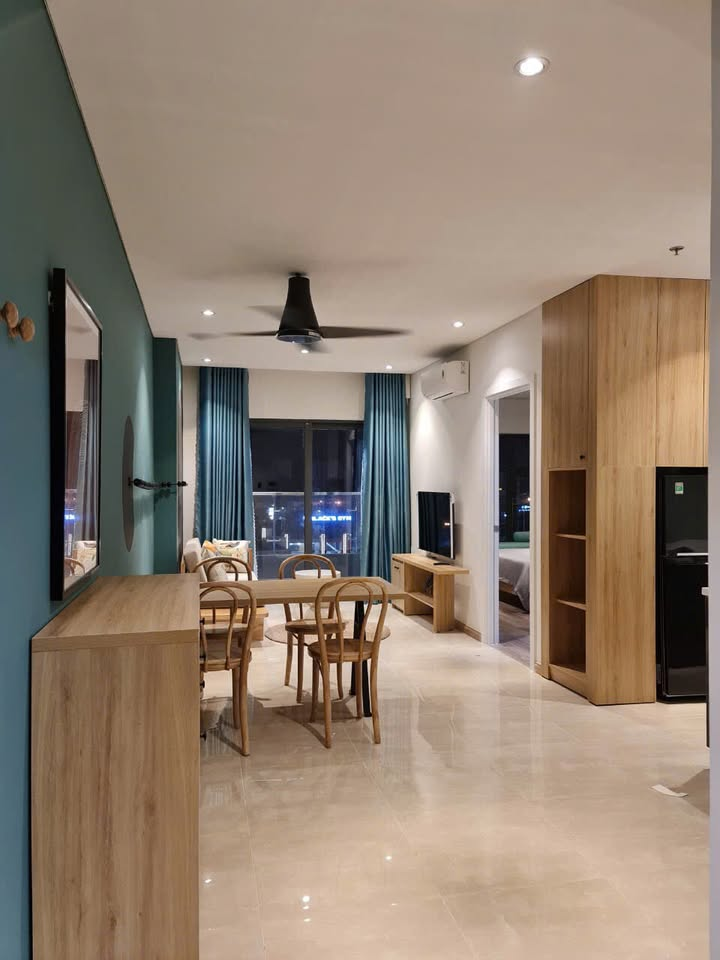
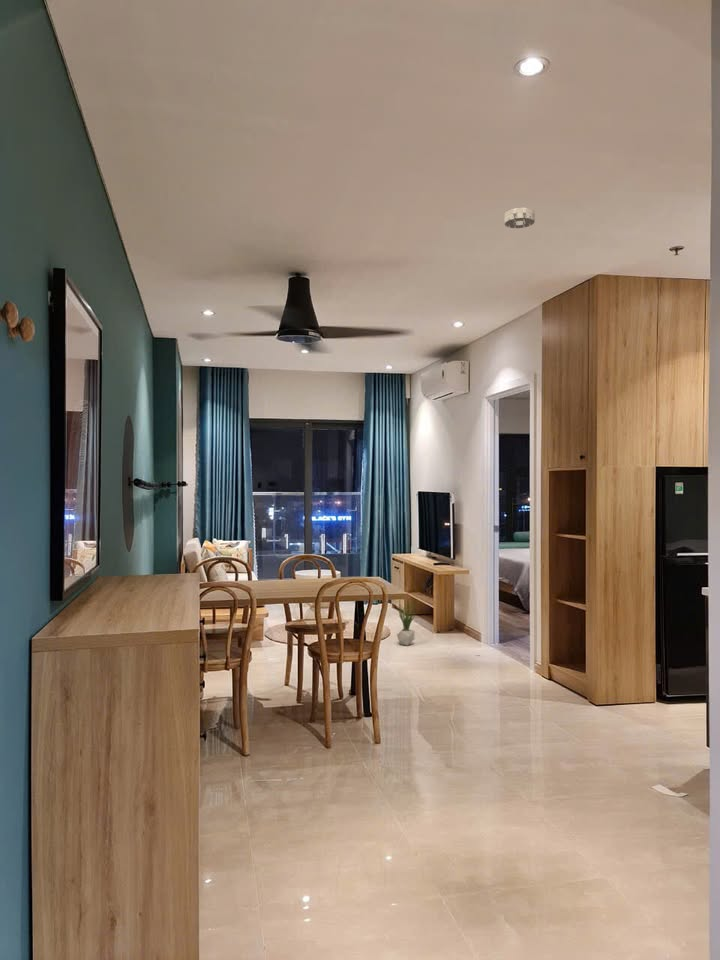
+ smoke detector [504,207,536,229]
+ potted plant [396,598,416,646]
